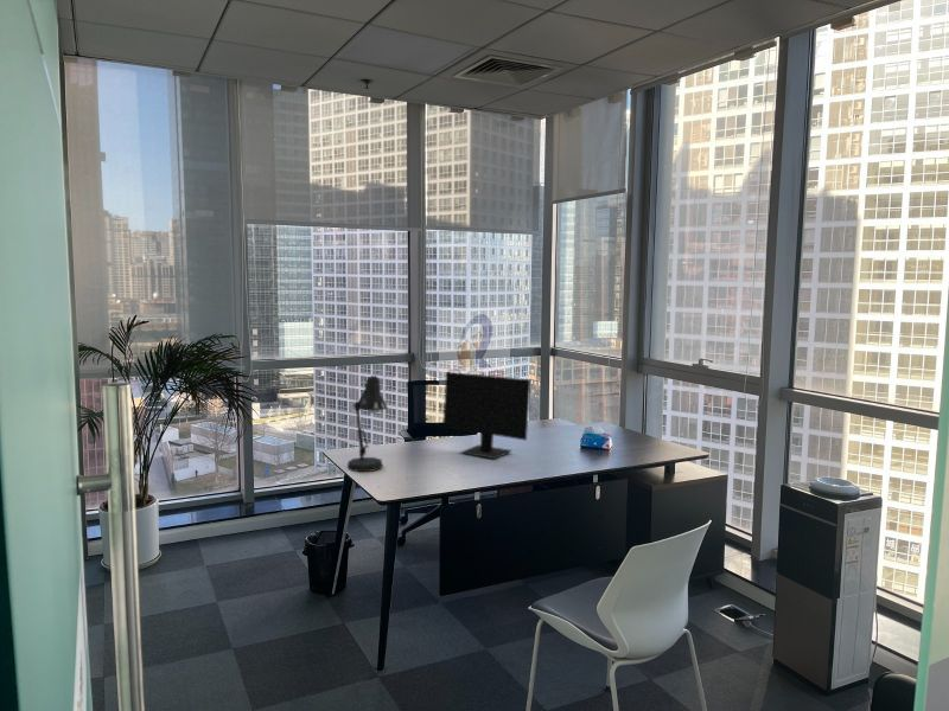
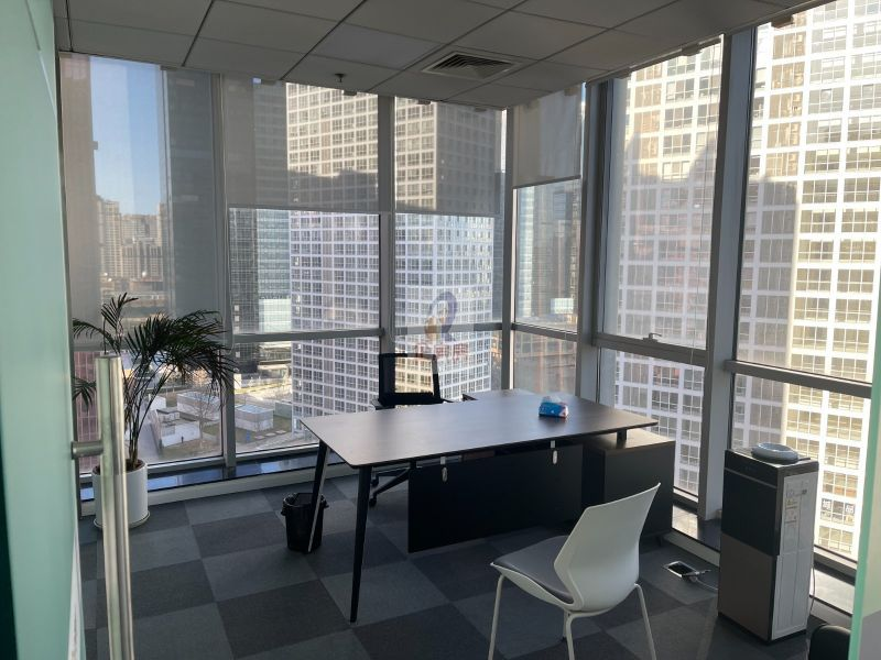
- desk lamp [346,374,389,473]
- computer monitor [441,371,531,460]
